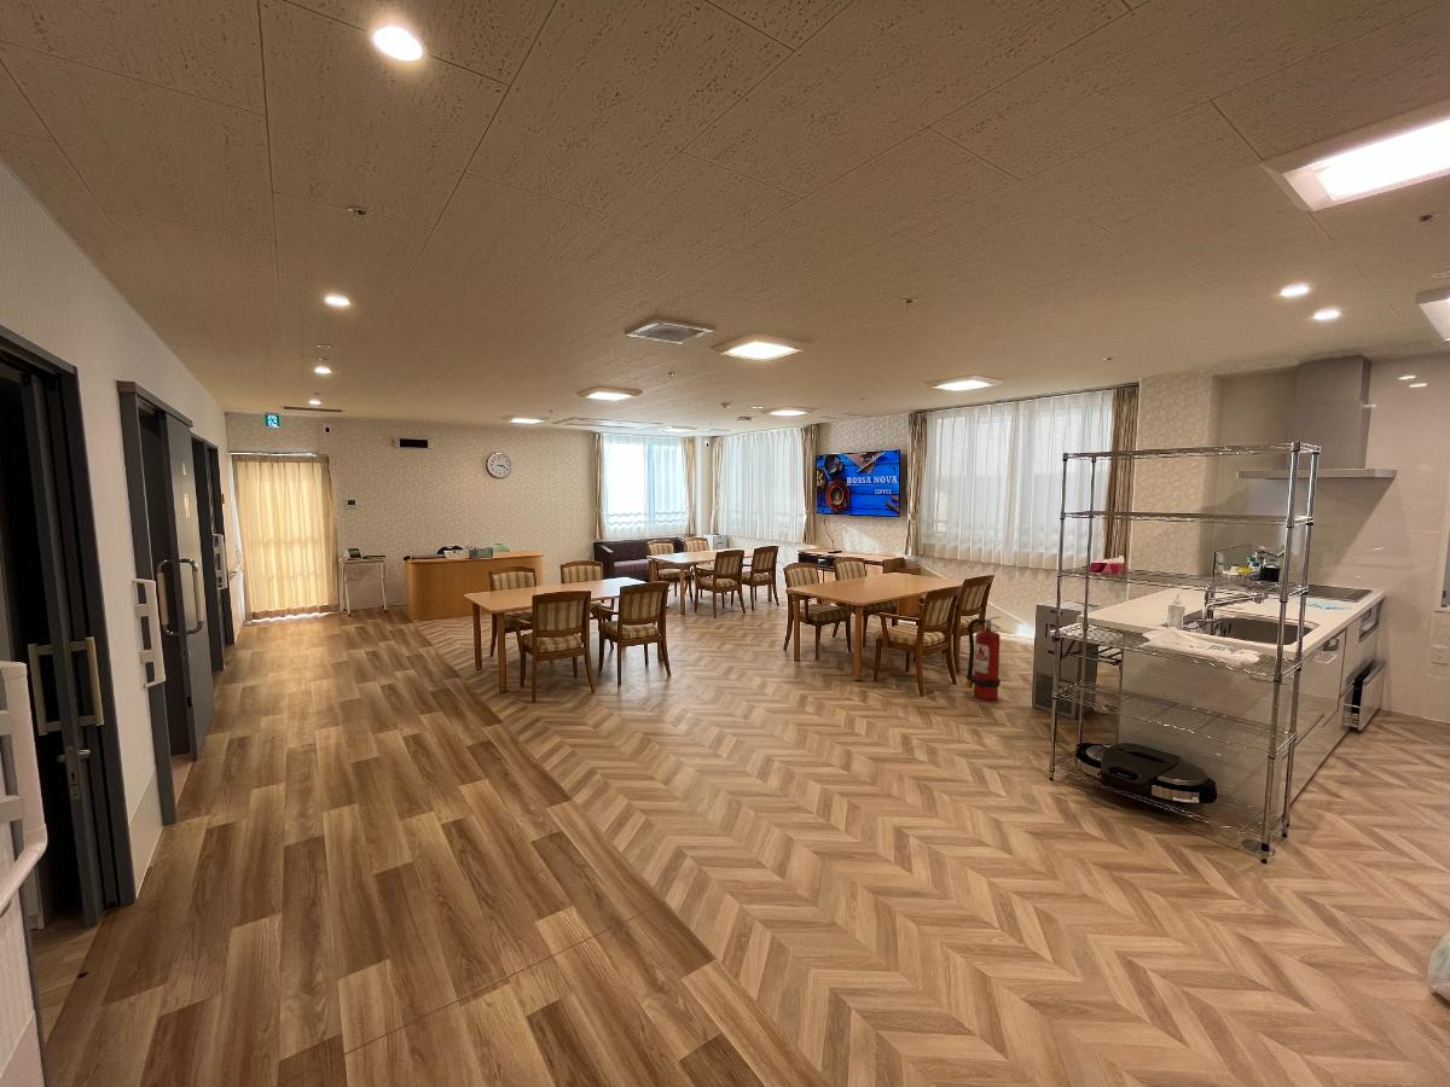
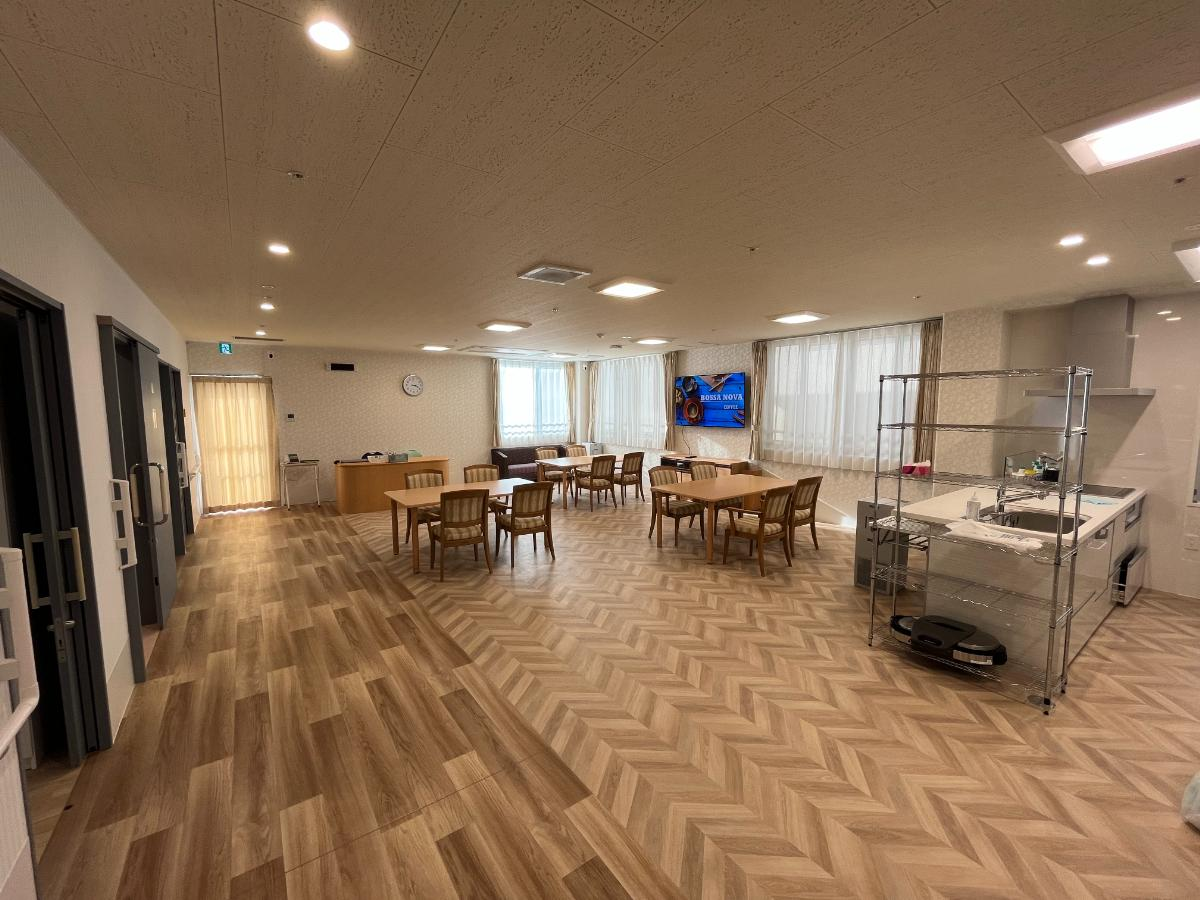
- fire extinguisher [964,616,1002,701]
